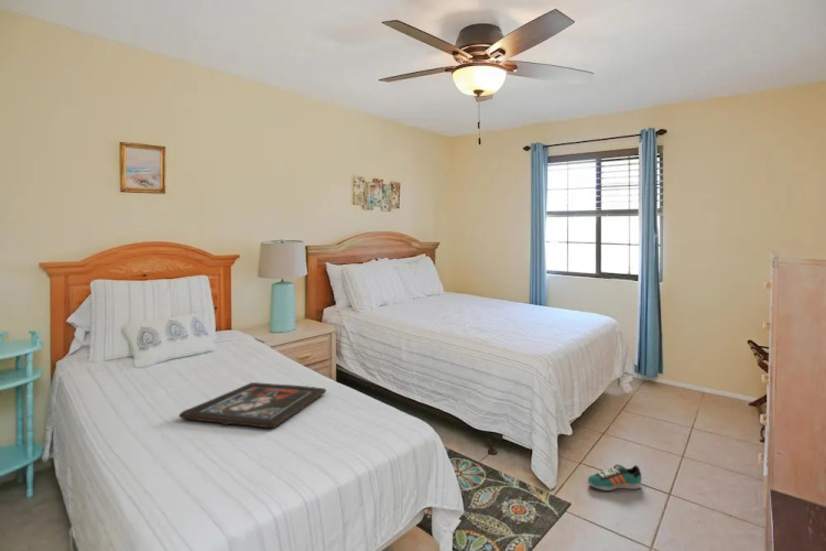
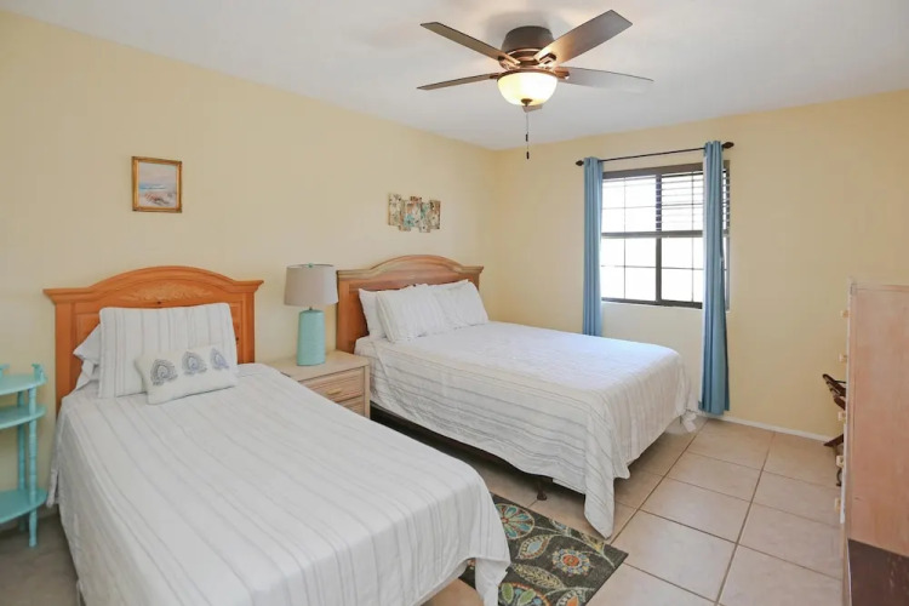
- religious icon [178,381,327,429]
- sneaker [587,464,642,491]
